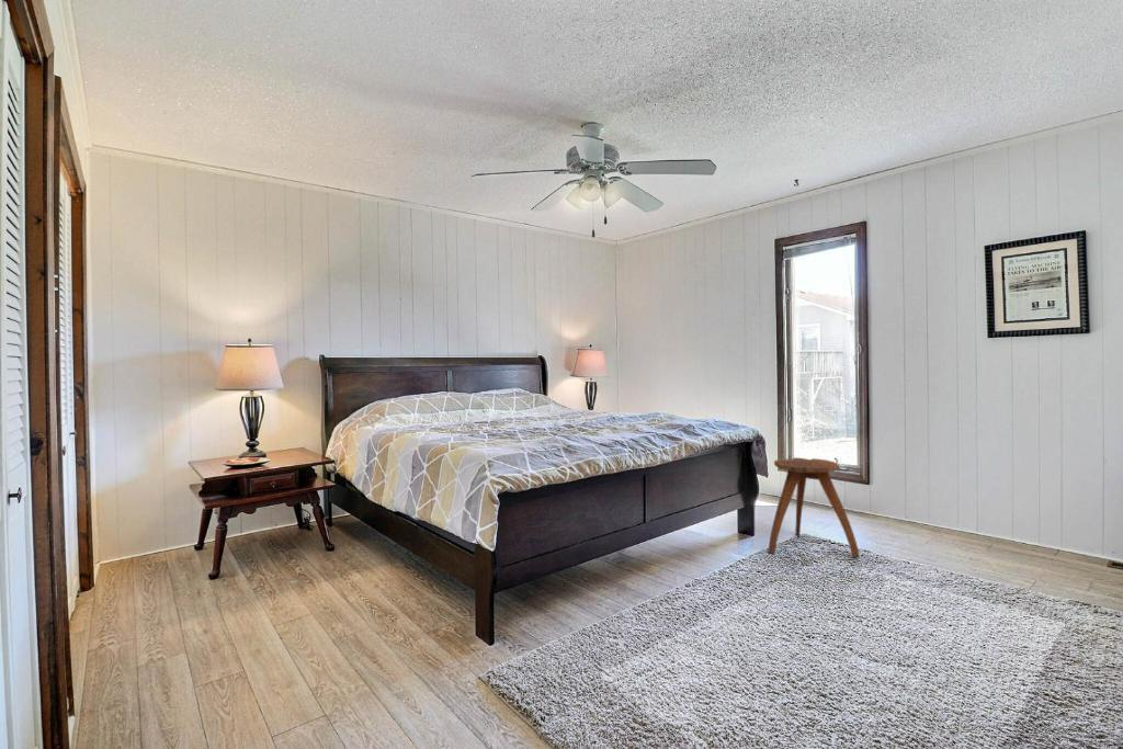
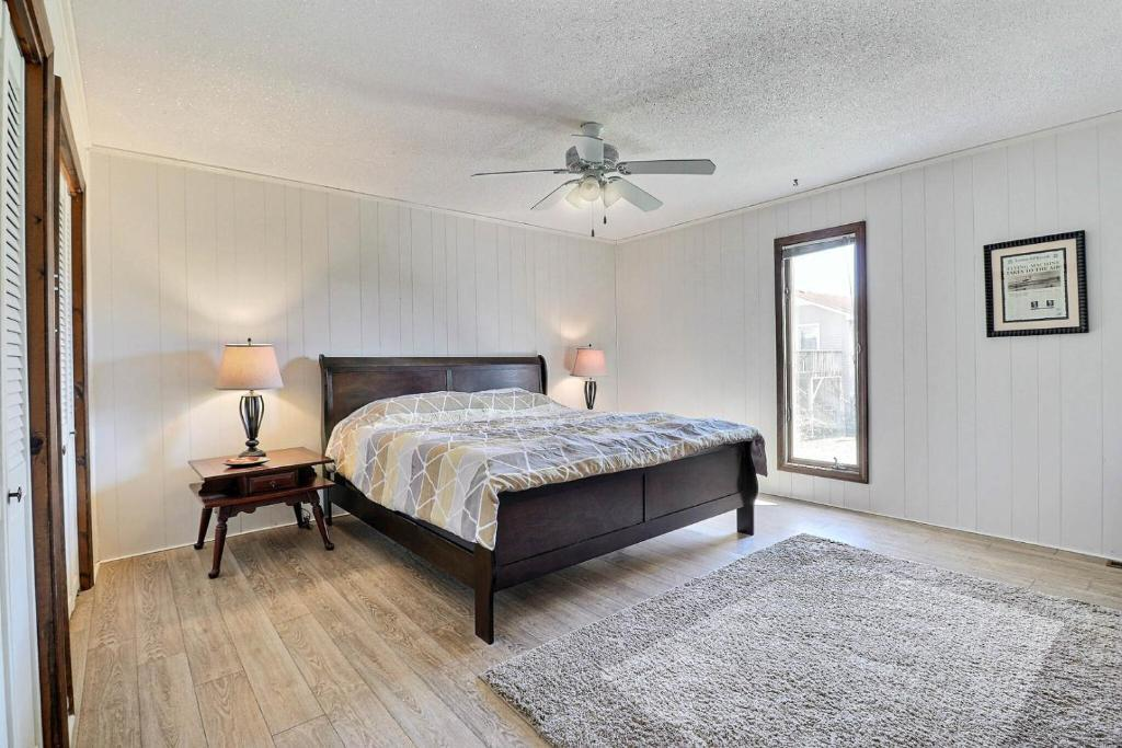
- stool [768,457,861,559]
